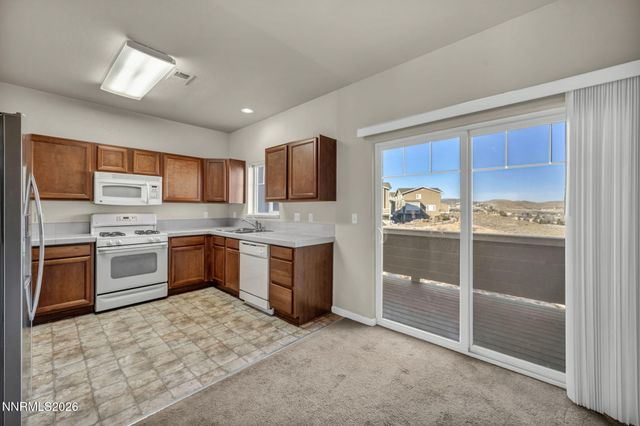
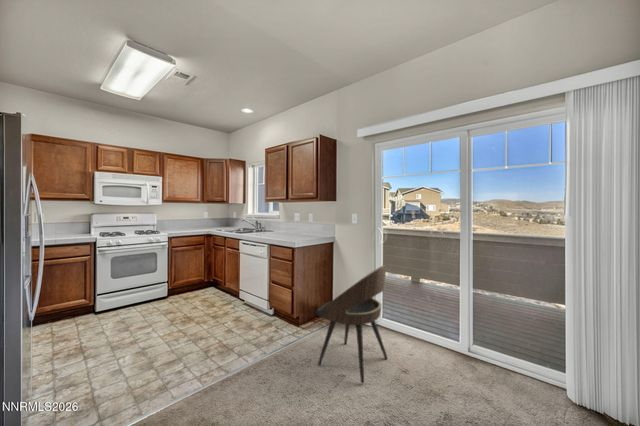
+ dining chair [315,264,389,384]
